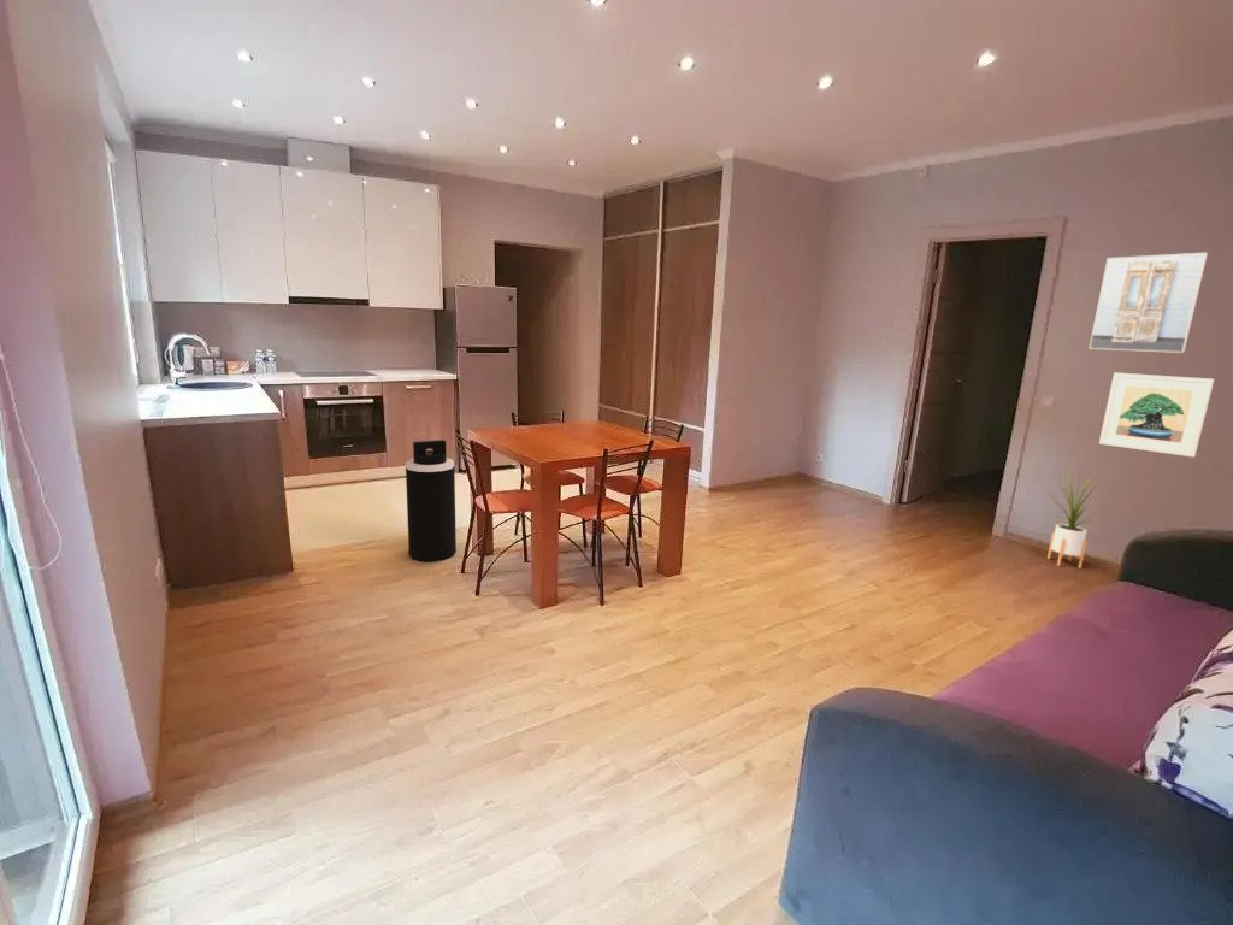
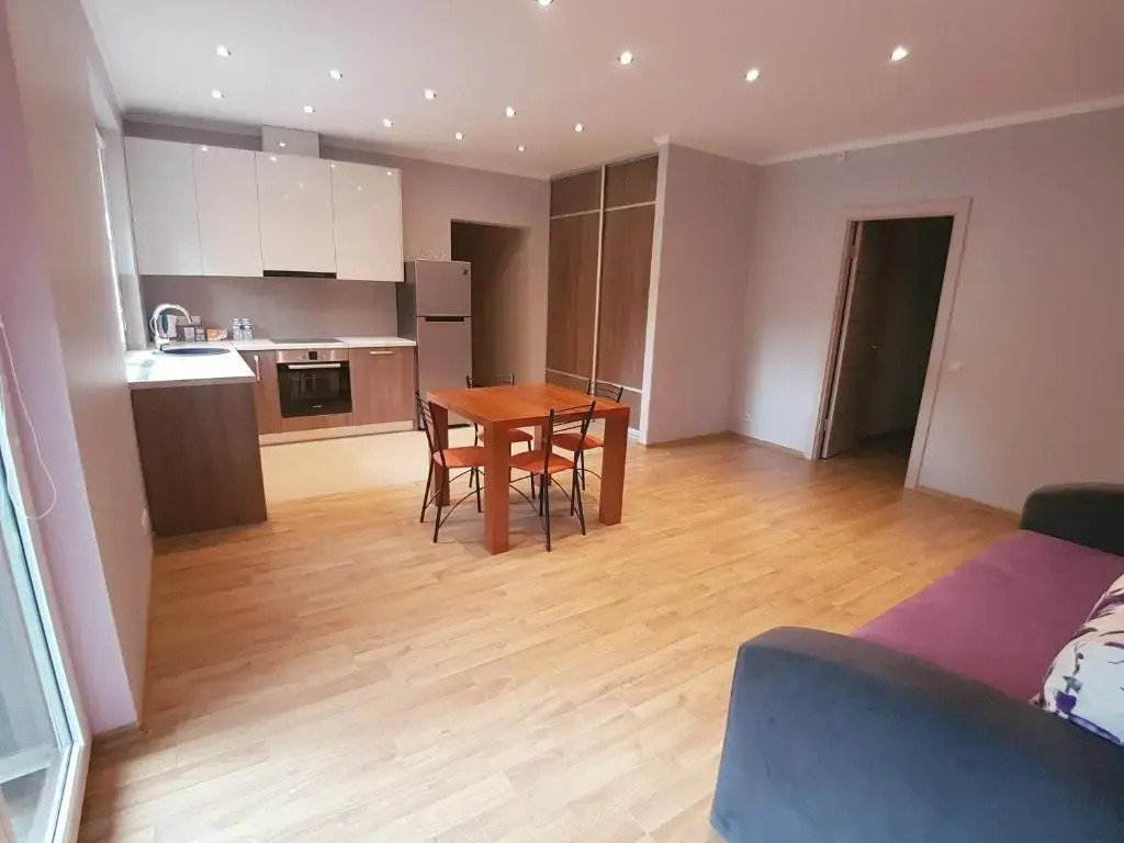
- house plant [1045,466,1115,570]
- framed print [1087,252,1209,354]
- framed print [1098,371,1215,459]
- trash can [405,438,458,562]
